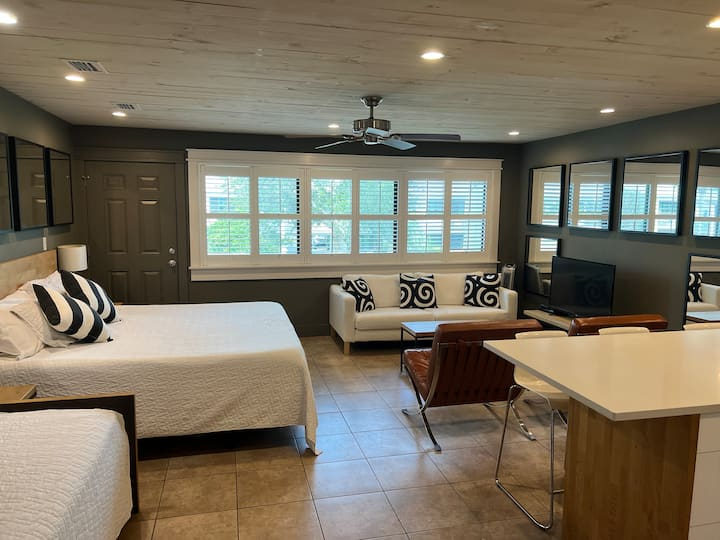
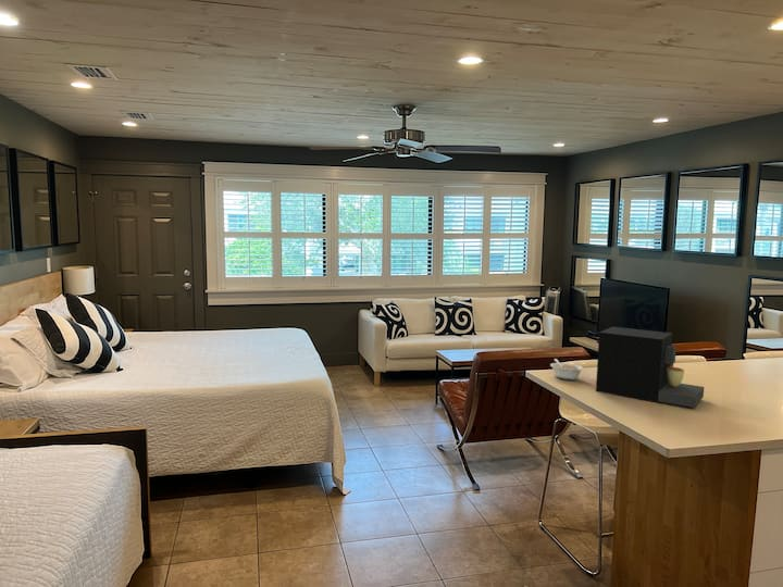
+ legume [549,358,584,380]
+ coffee maker [595,326,705,409]
